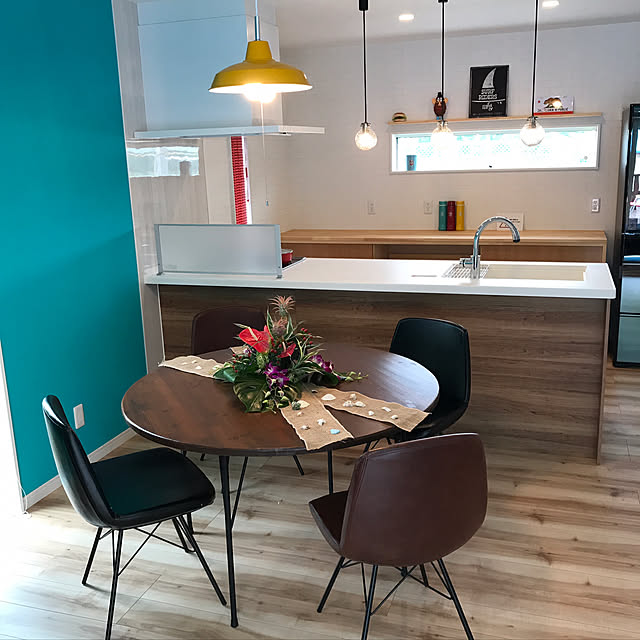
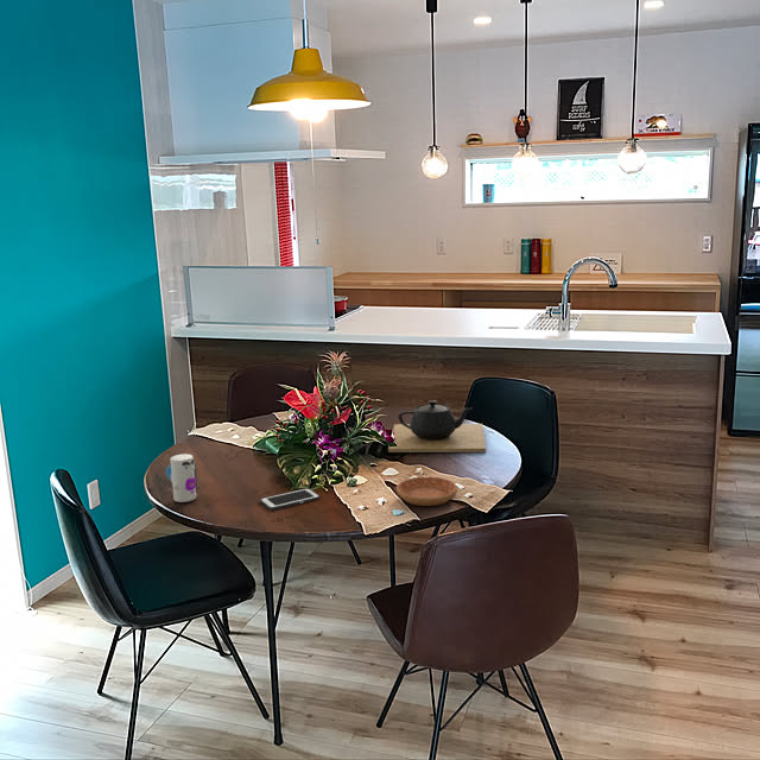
+ teapot [387,399,487,454]
+ toy [165,452,198,504]
+ saucer [395,476,458,507]
+ cell phone [259,487,321,512]
